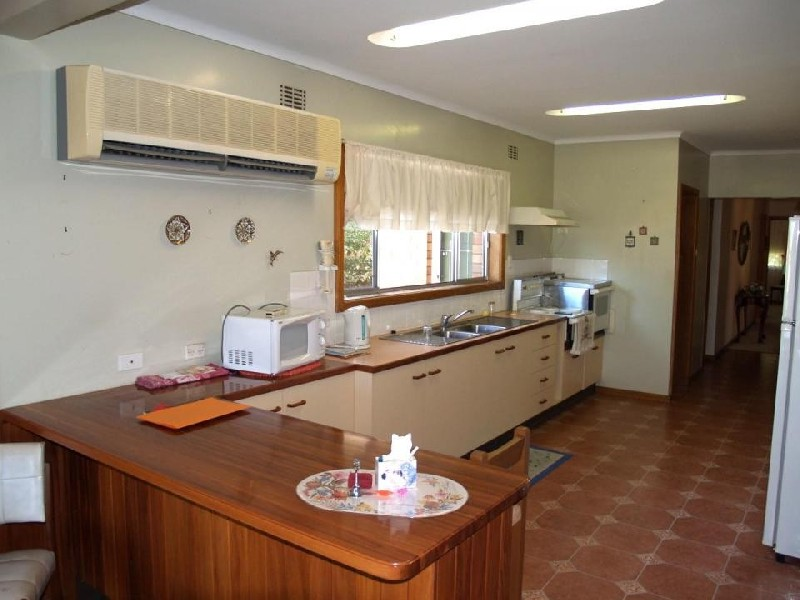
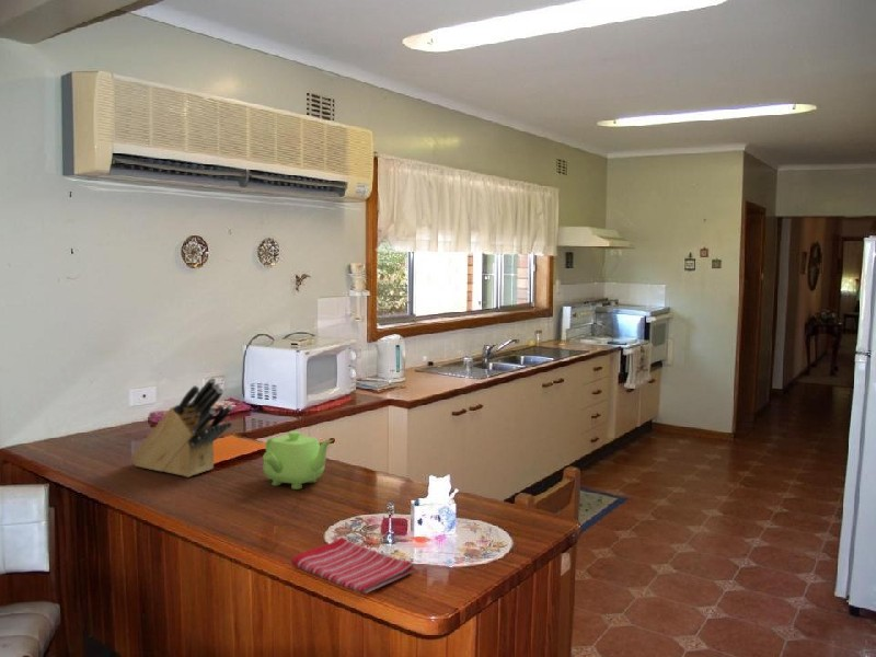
+ dish towel [290,537,416,595]
+ knife block [129,377,234,479]
+ teapot [262,430,334,491]
